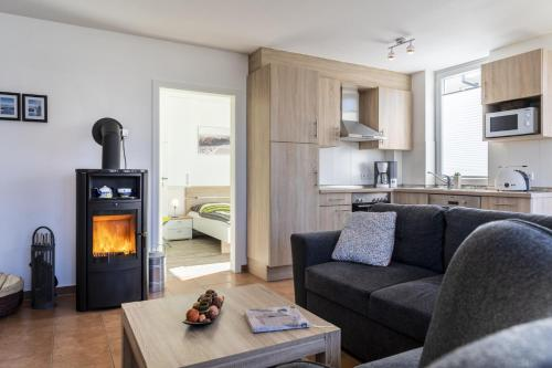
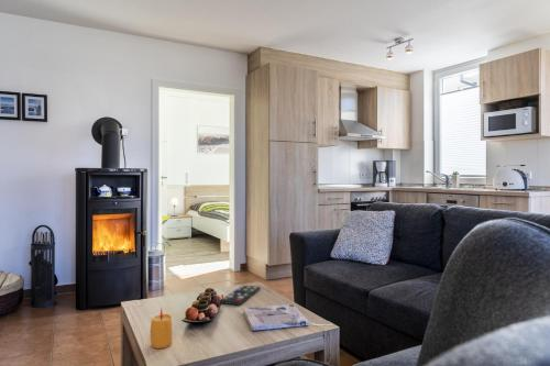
+ candle [150,307,173,350]
+ remote control [219,285,262,307]
